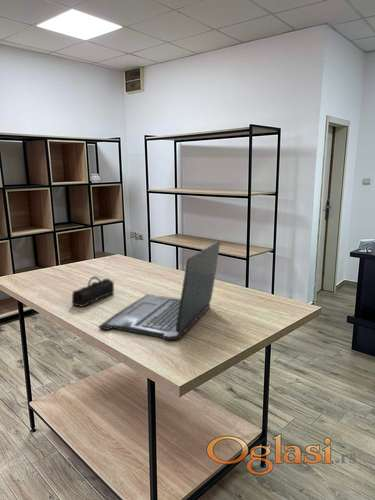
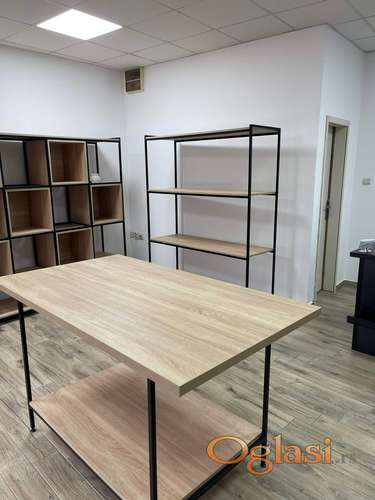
- laptop [97,239,221,341]
- pencil case [71,276,115,308]
